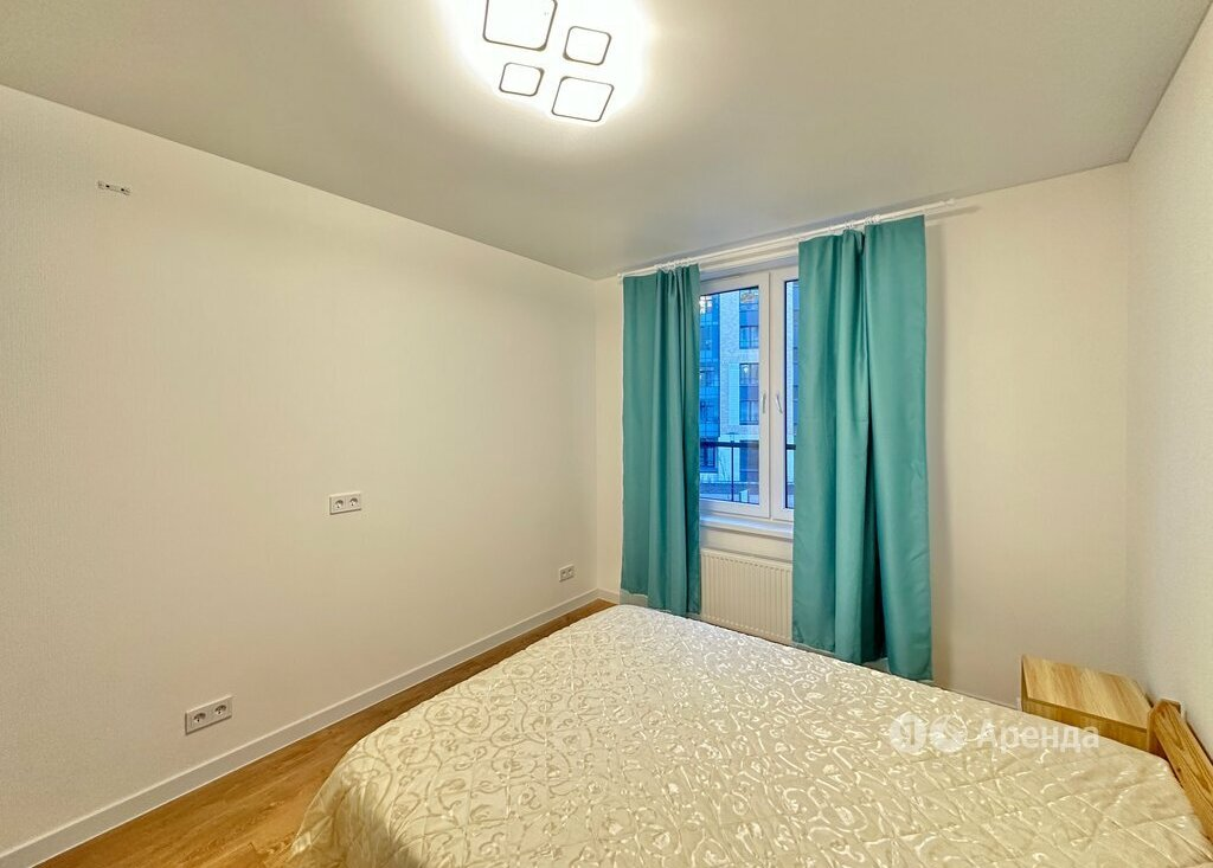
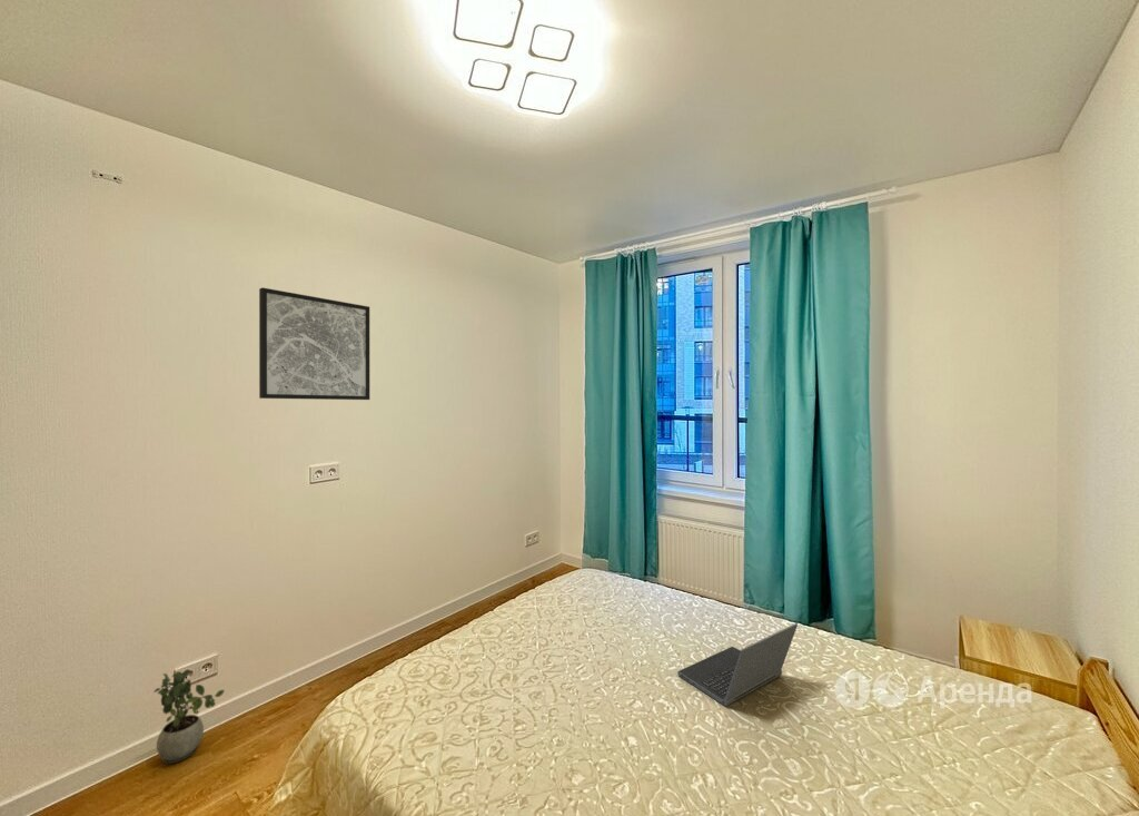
+ wall art [258,287,370,401]
+ laptop computer [676,622,799,707]
+ potted plant [152,668,226,765]
